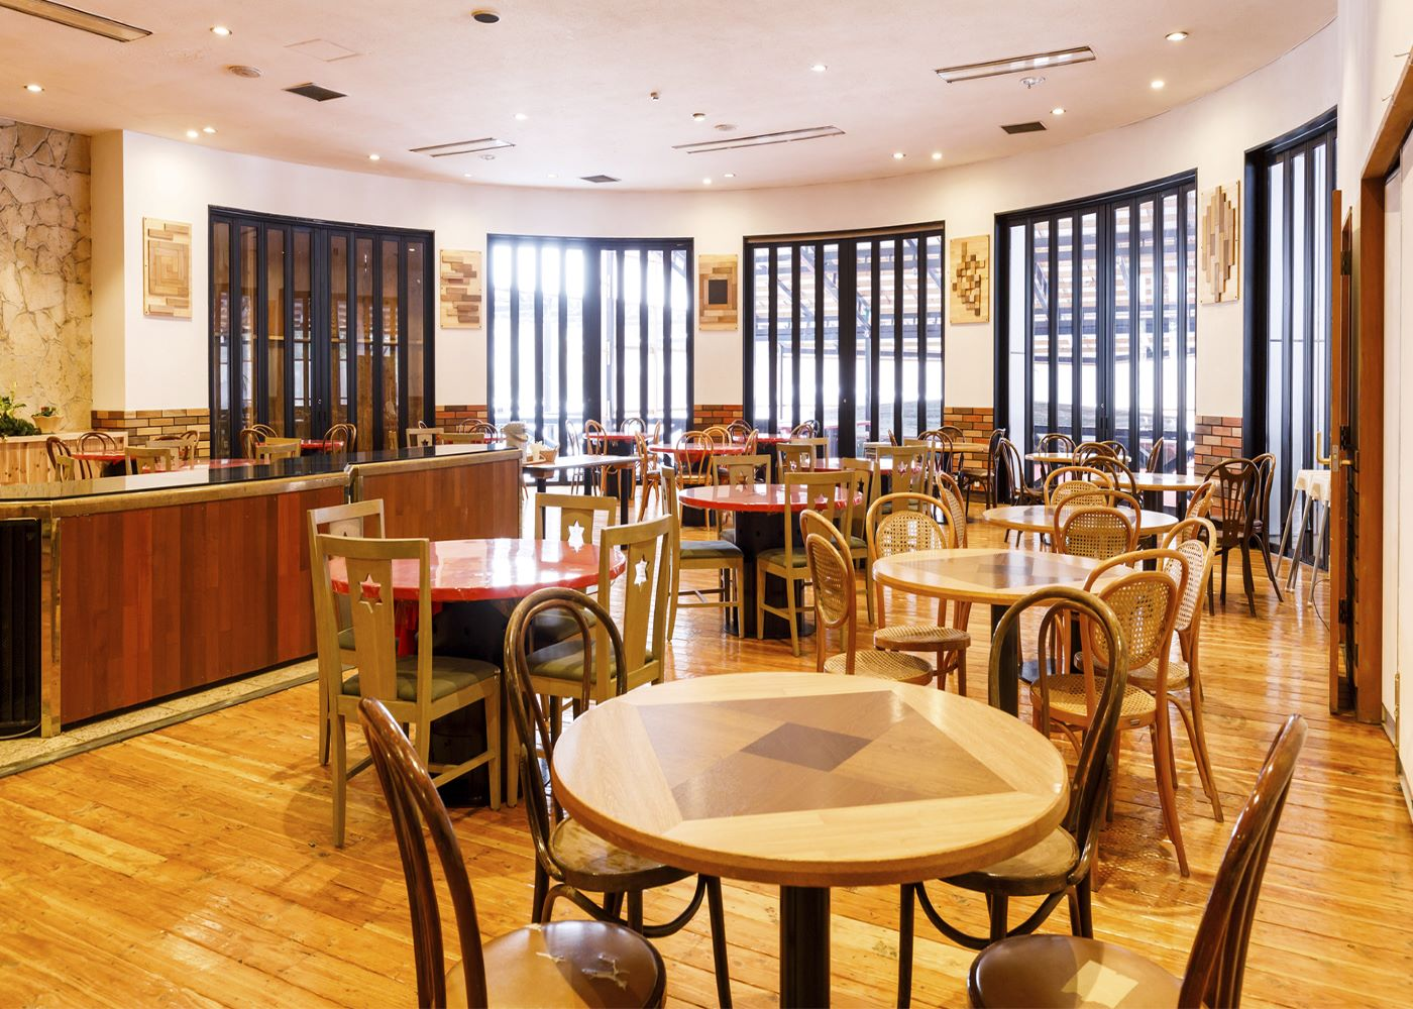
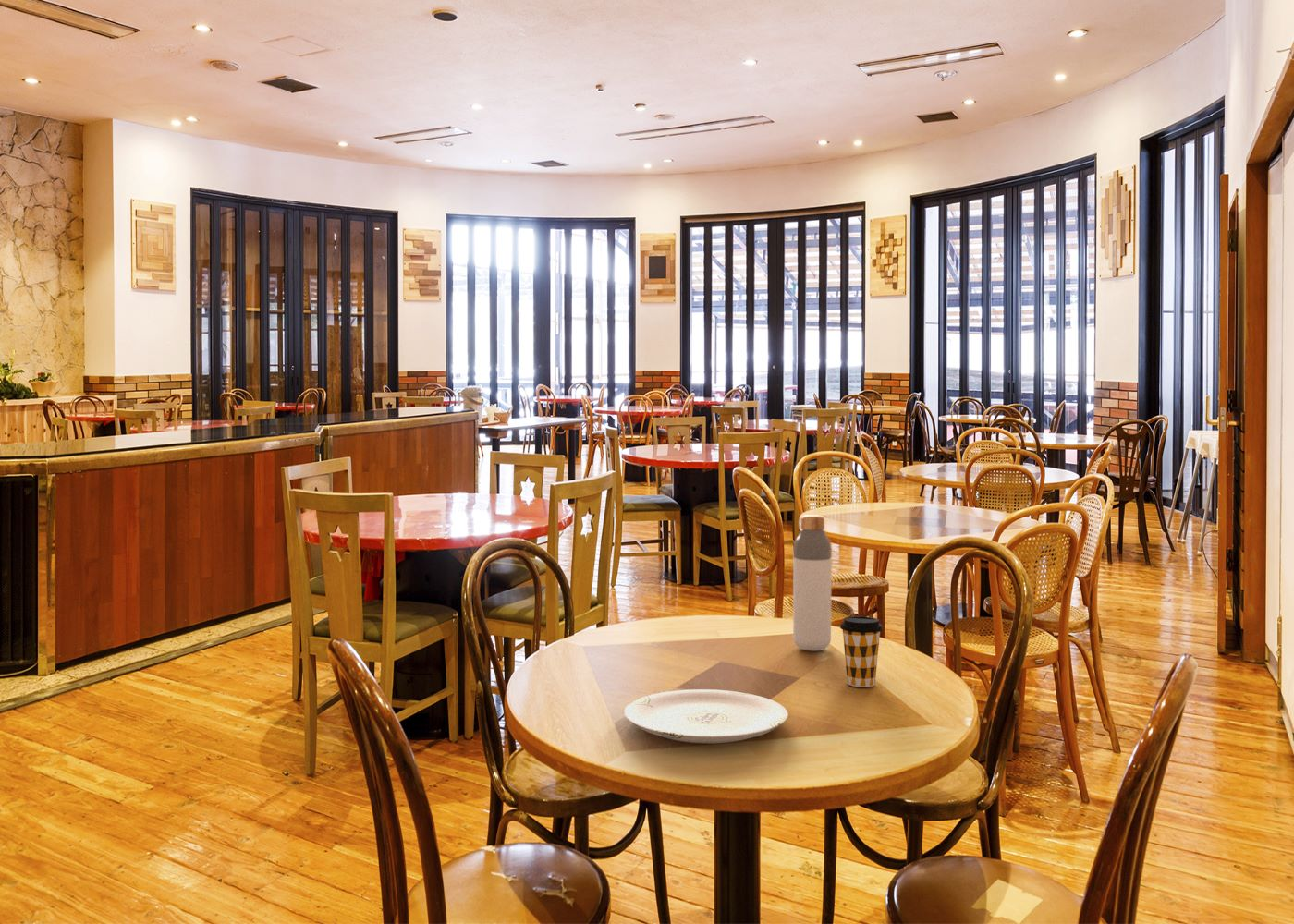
+ bottle [792,514,833,652]
+ coffee cup [839,615,884,688]
+ plate [623,688,789,744]
